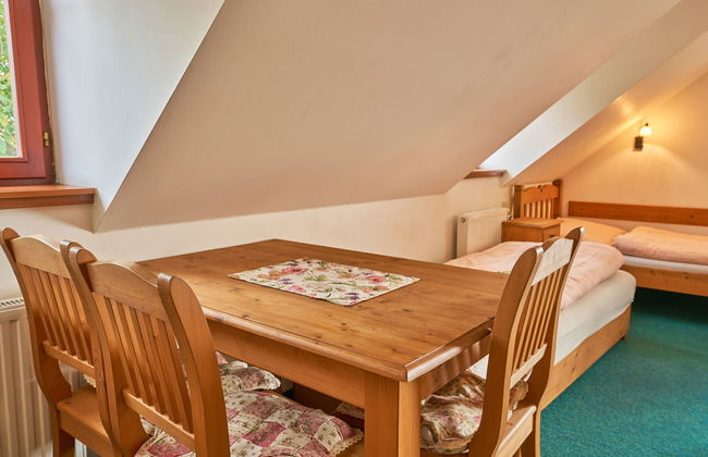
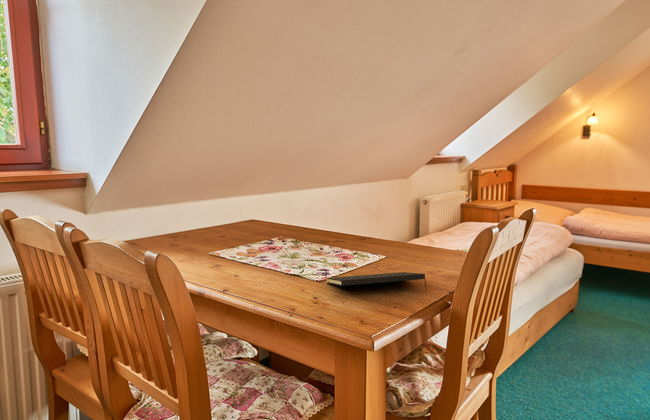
+ notepad [325,271,428,291]
